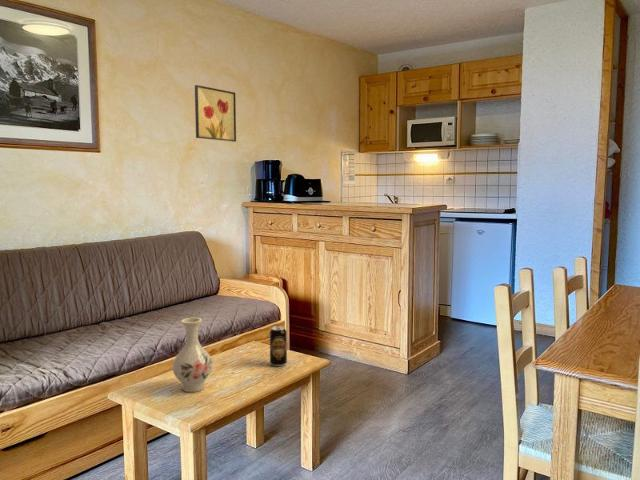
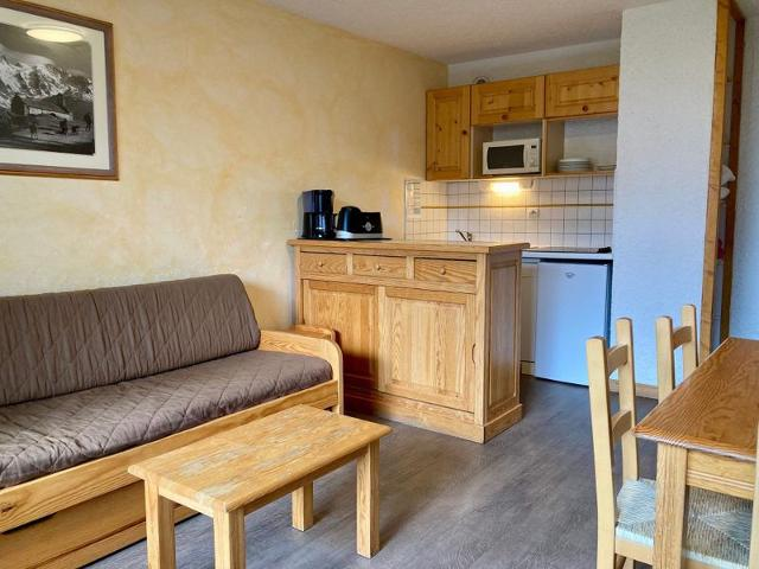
- beverage can [269,325,288,367]
- wall art [194,84,237,143]
- vase [171,317,214,393]
